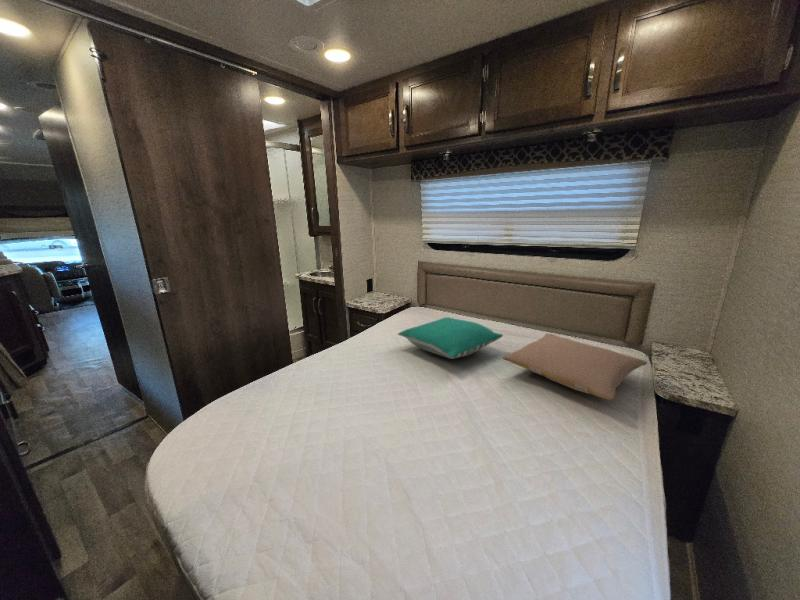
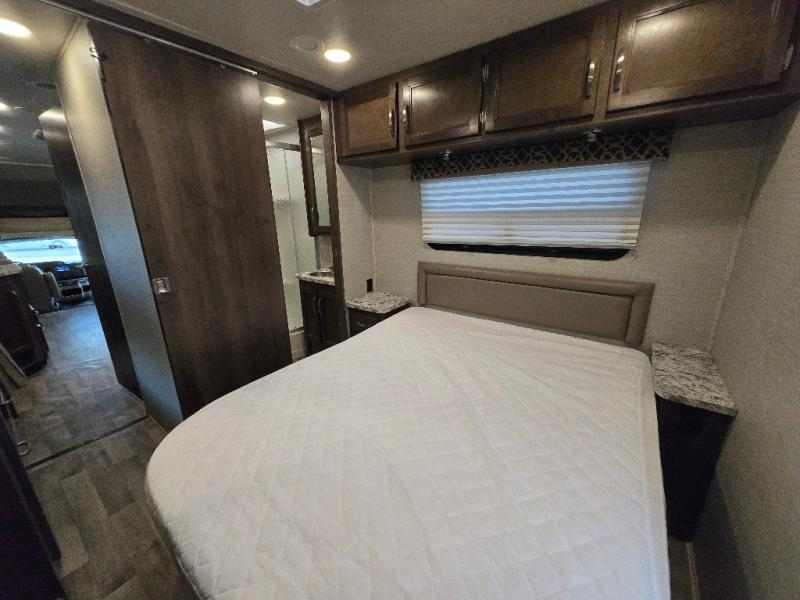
- pillow [397,316,504,360]
- pillow [501,332,648,401]
